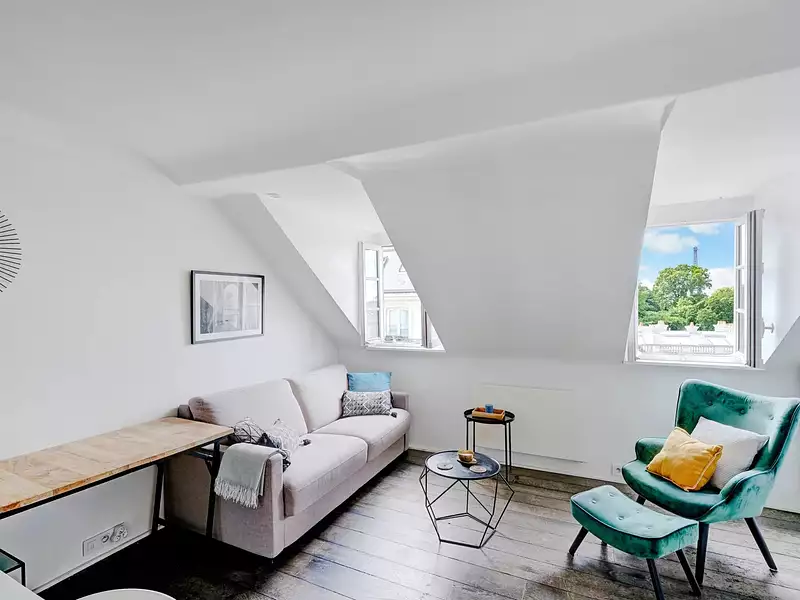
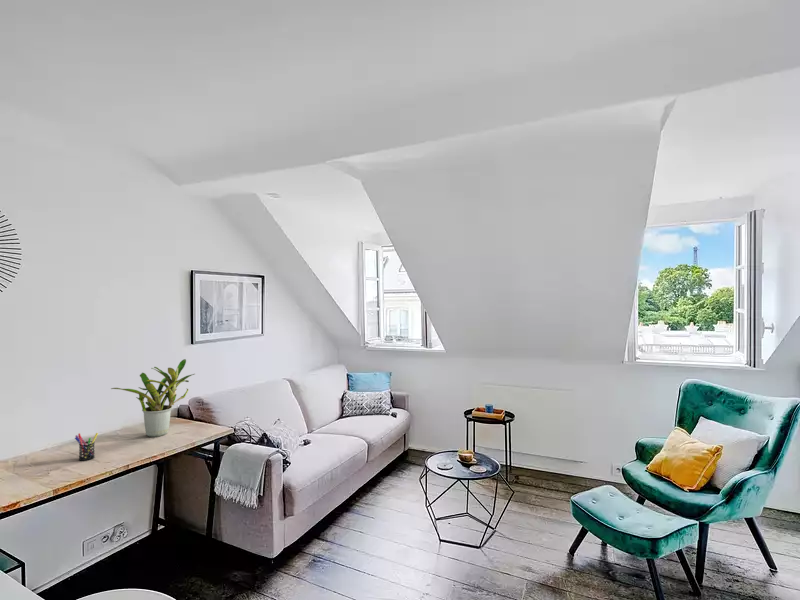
+ potted plant [110,358,195,438]
+ pen holder [74,432,99,462]
